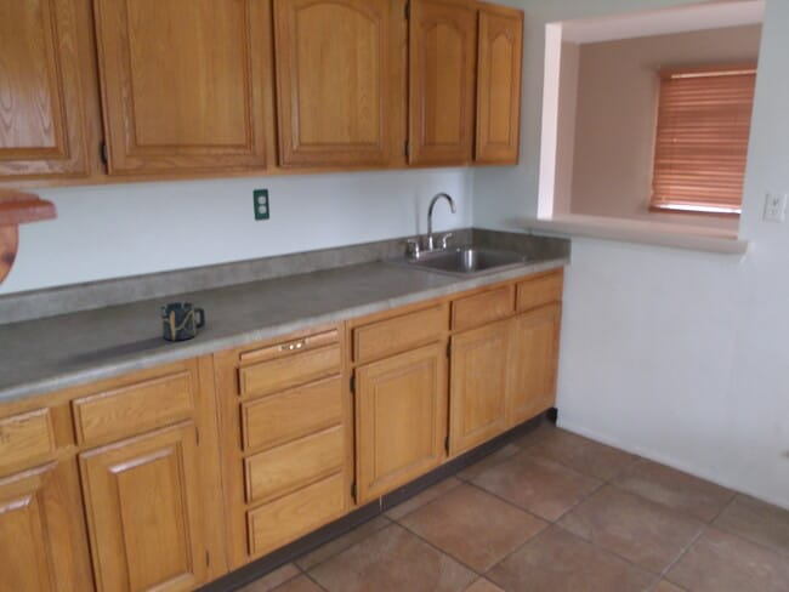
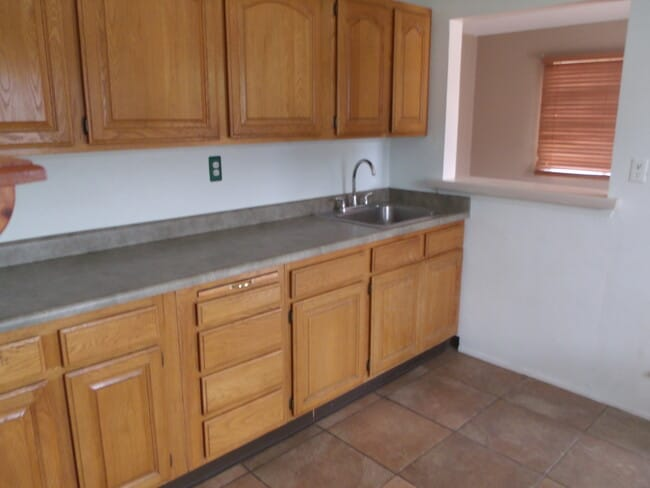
- cup [160,301,206,341]
